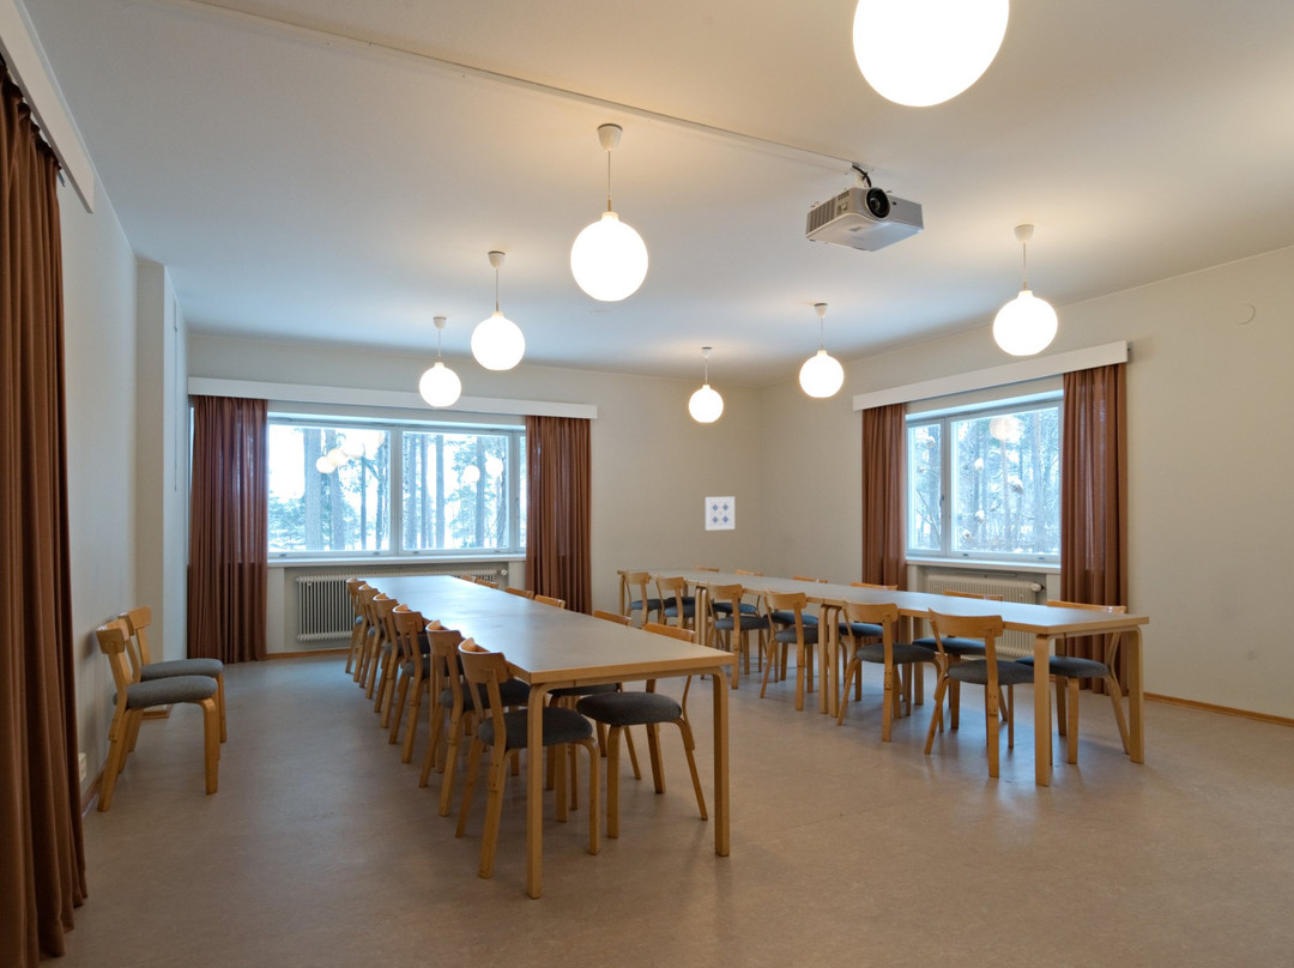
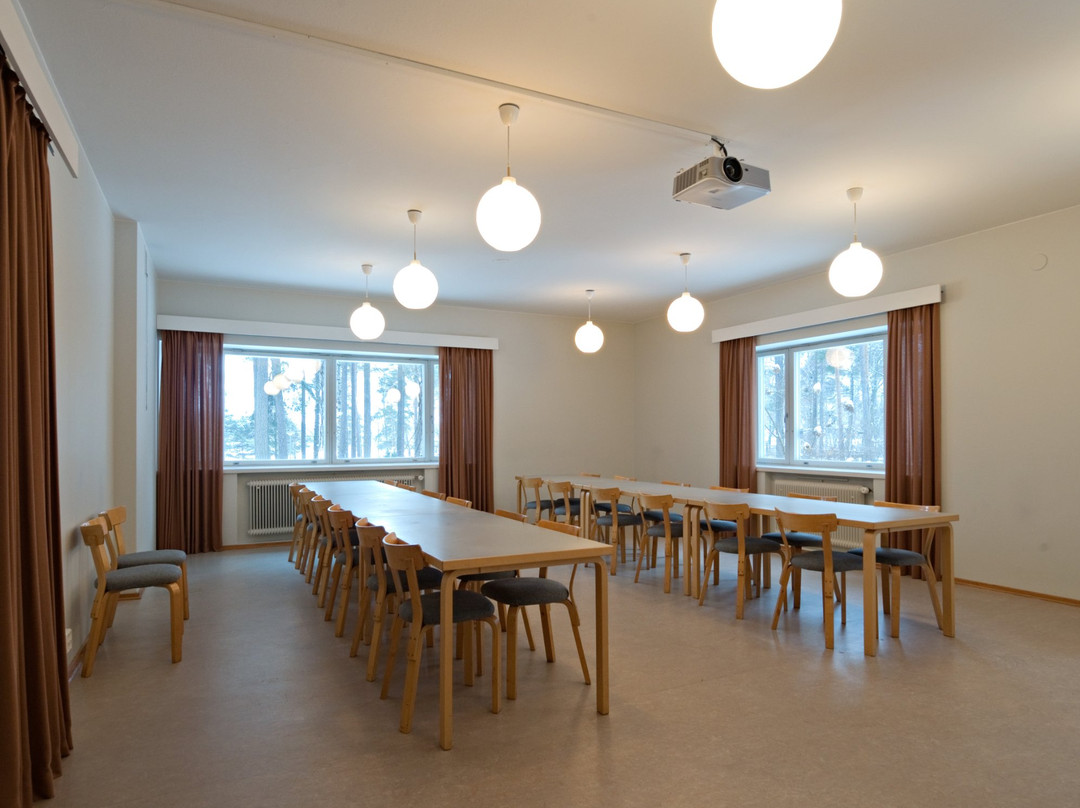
- wall art [705,496,736,532]
